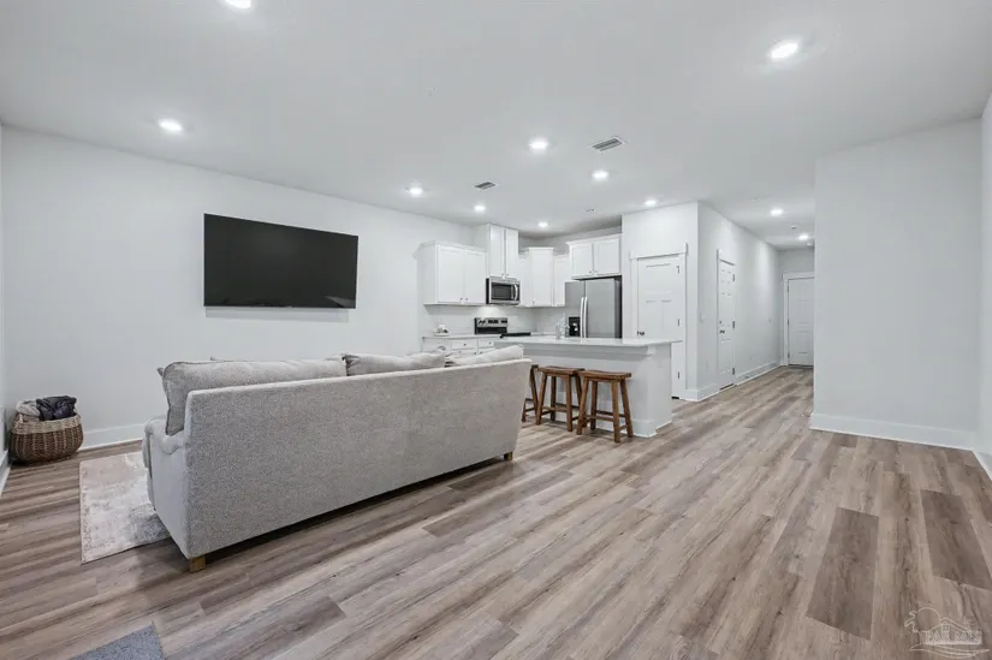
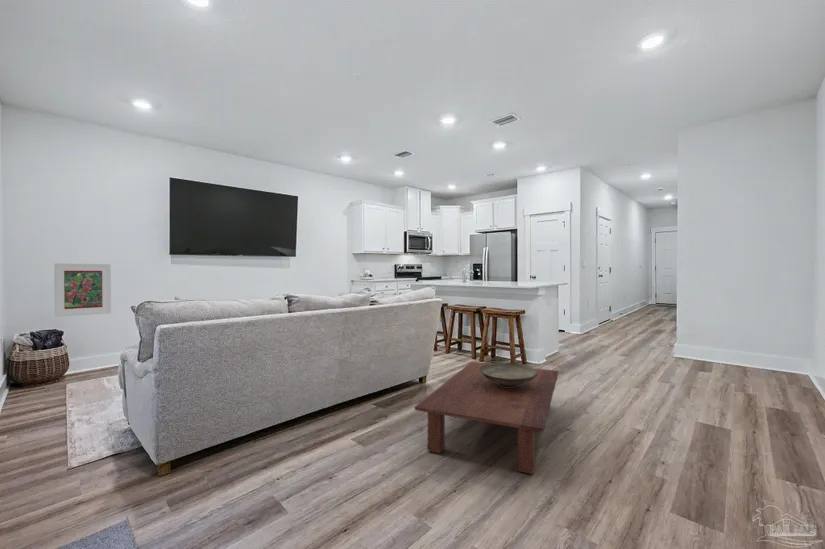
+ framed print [53,263,112,318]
+ coffee table [414,361,559,475]
+ decorative bowl [479,362,538,387]
